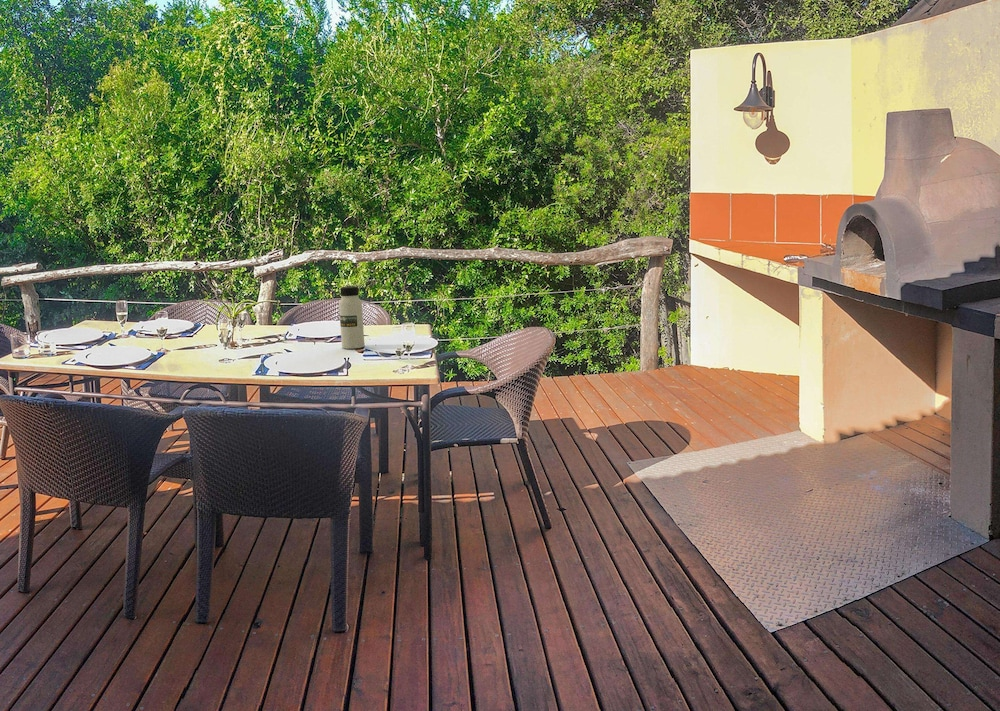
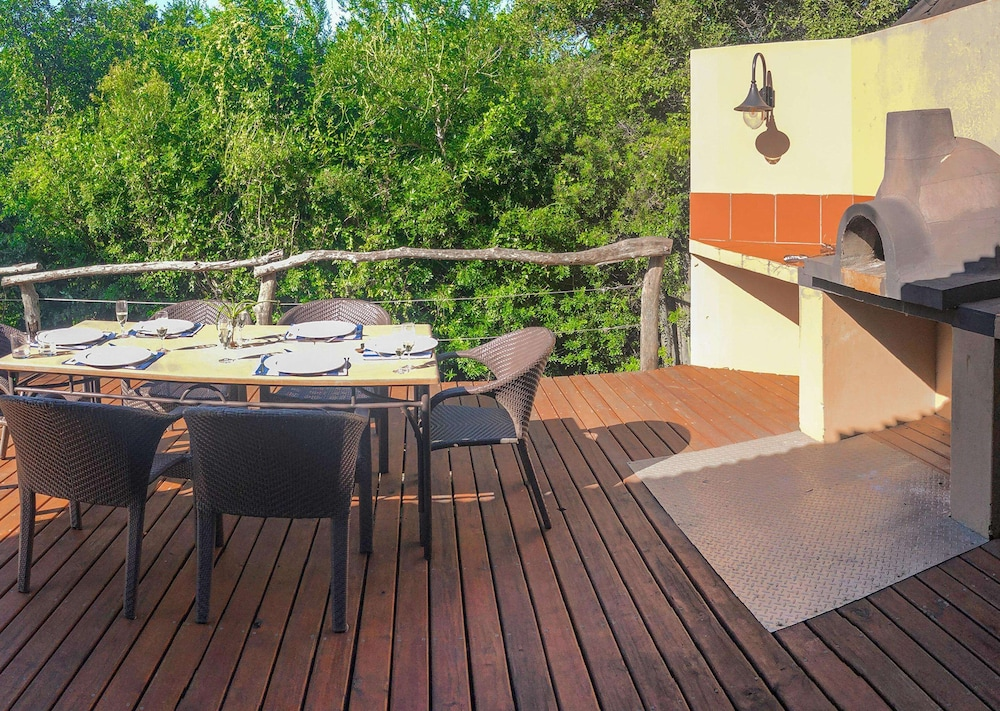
- water bottle [338,285,365,350]
